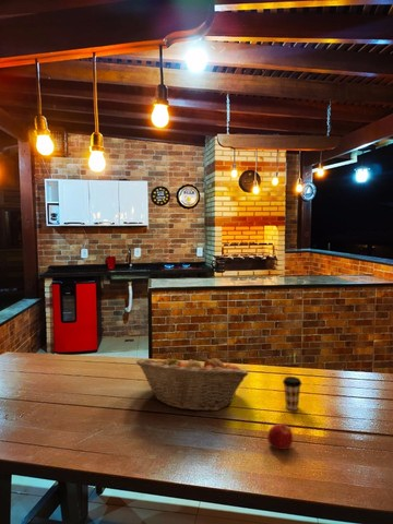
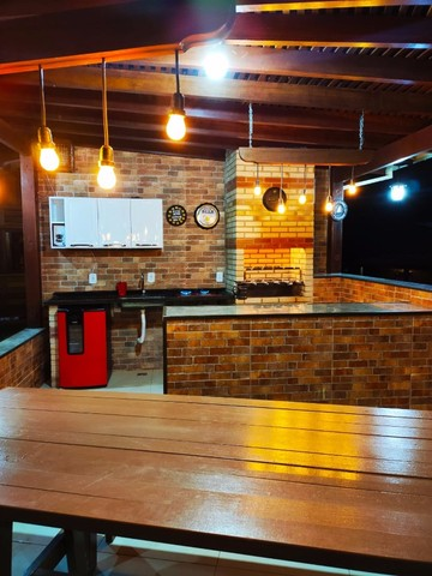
- apple [266,422,294,451]
- fruit basket [135,353,250,412]
- coffee cup [282,376,302,410]
